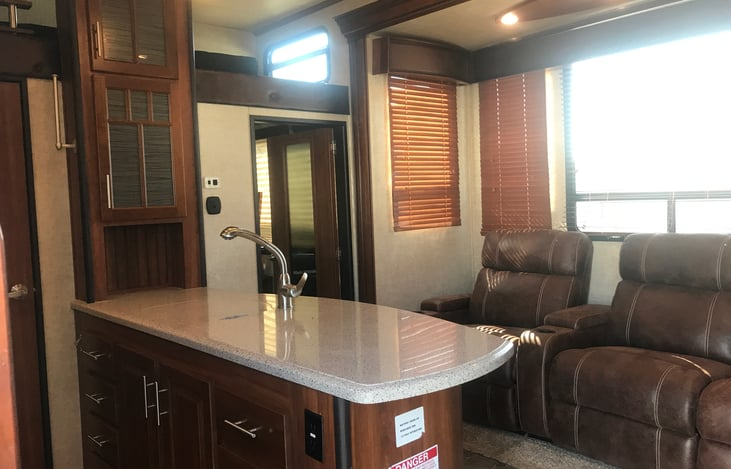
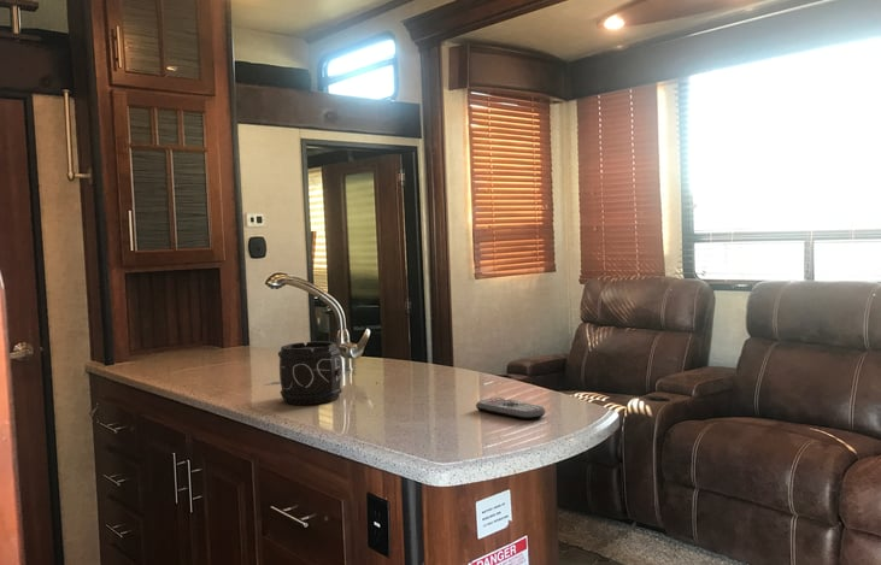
+ remote control [475,396,547,420]
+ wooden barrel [277,340,343,406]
